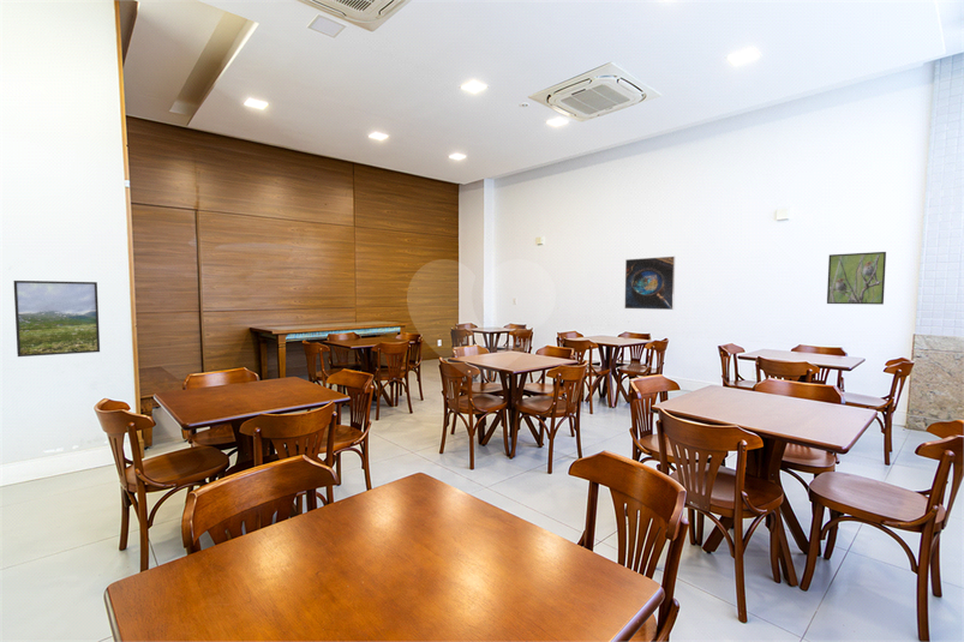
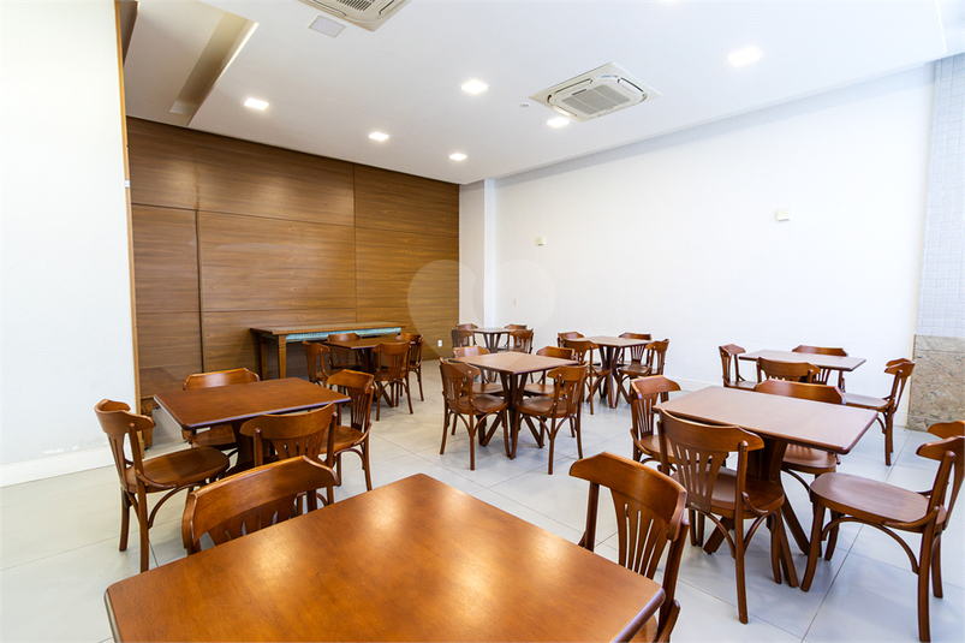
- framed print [12,280,101,358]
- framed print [826,251,887,306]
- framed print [623,256,676,311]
